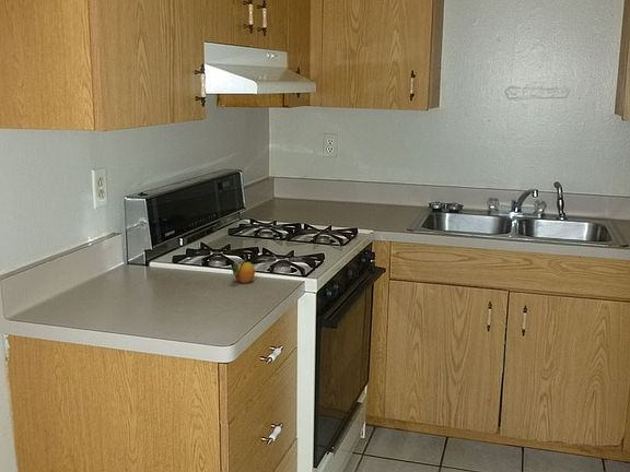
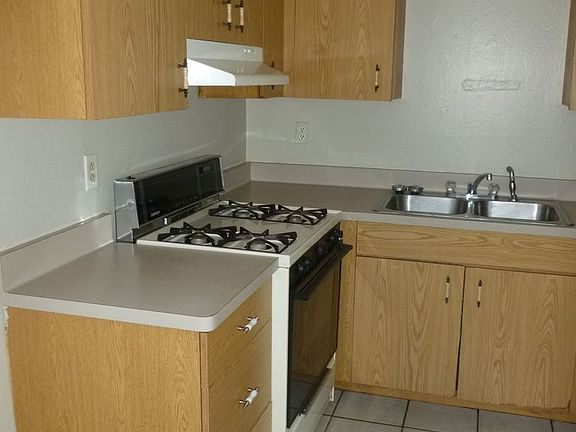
- fruit [231,253,256,284]
